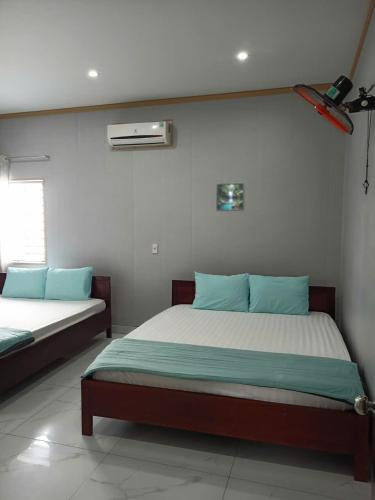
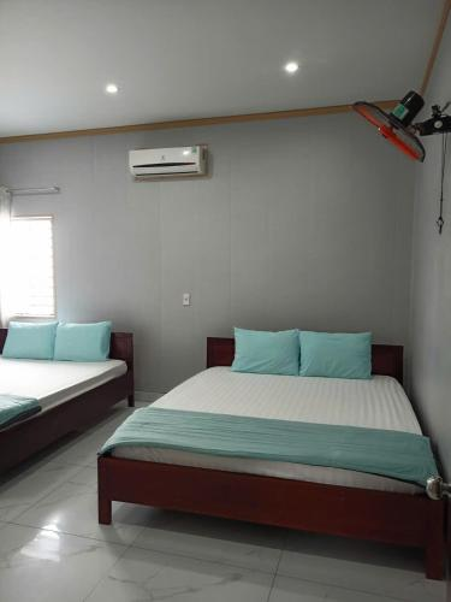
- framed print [215,182,245,212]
